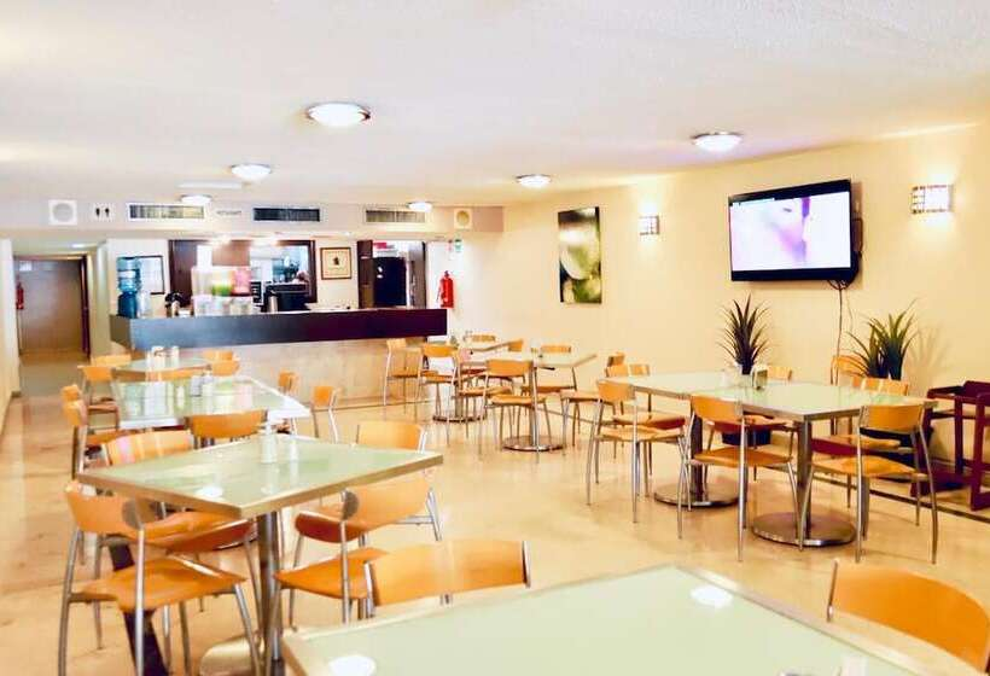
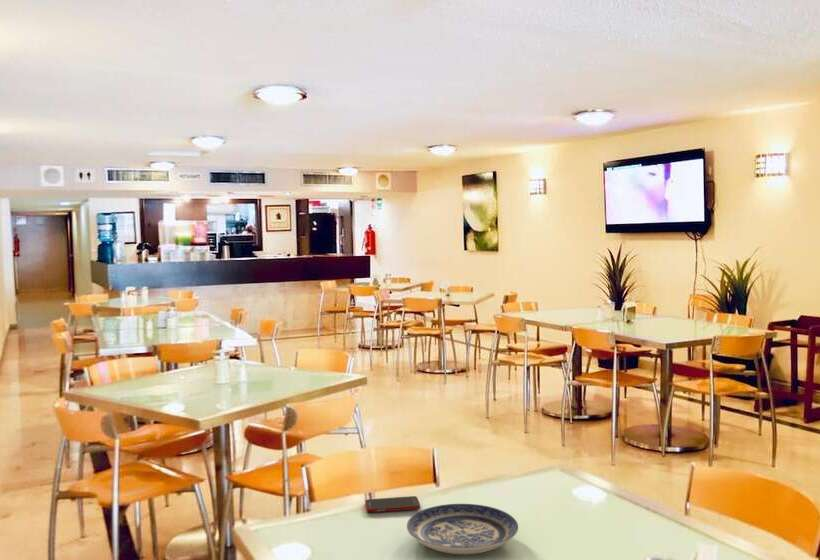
+ cell phone [364,495,421,513]
+ plate [406,503,519,555]
